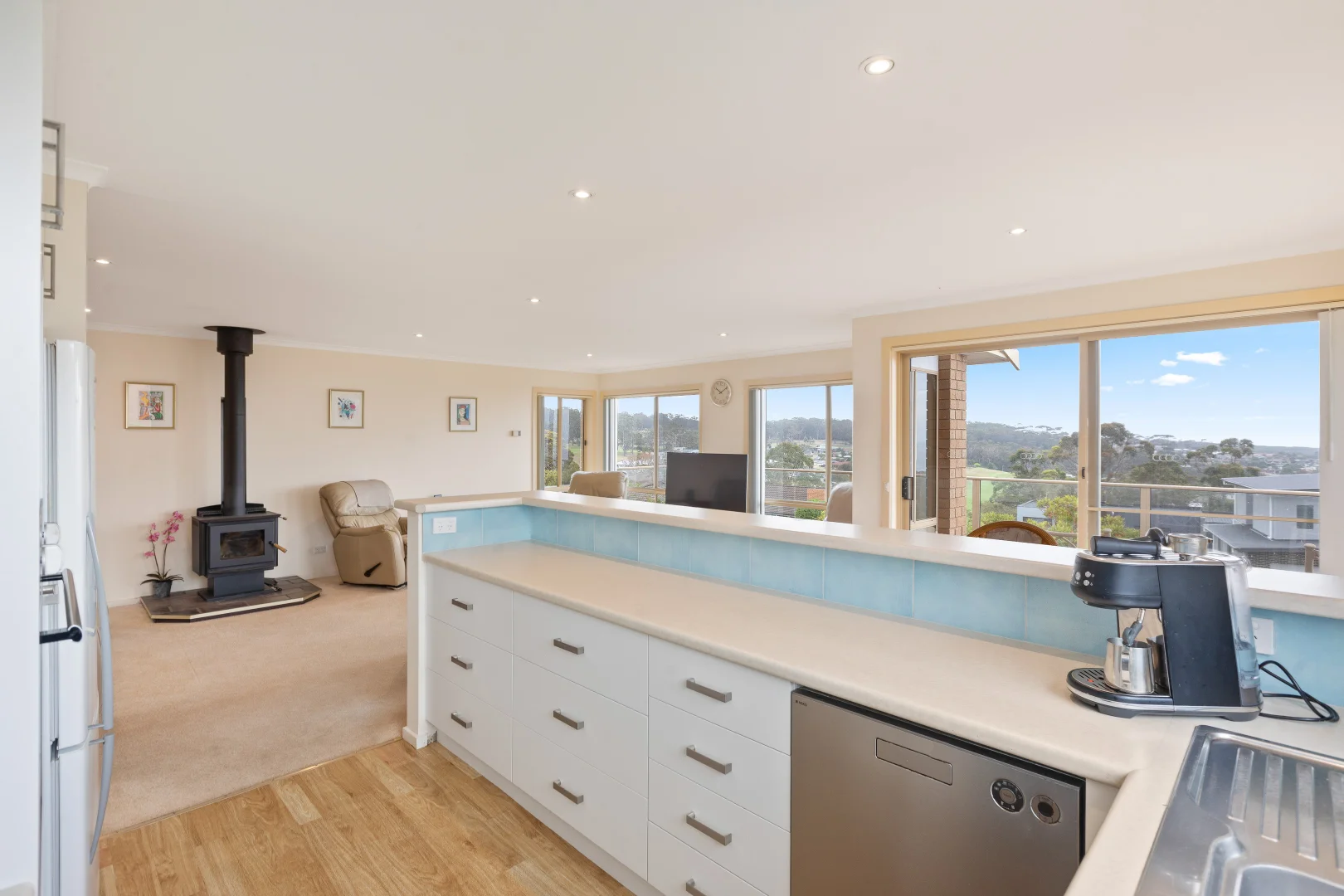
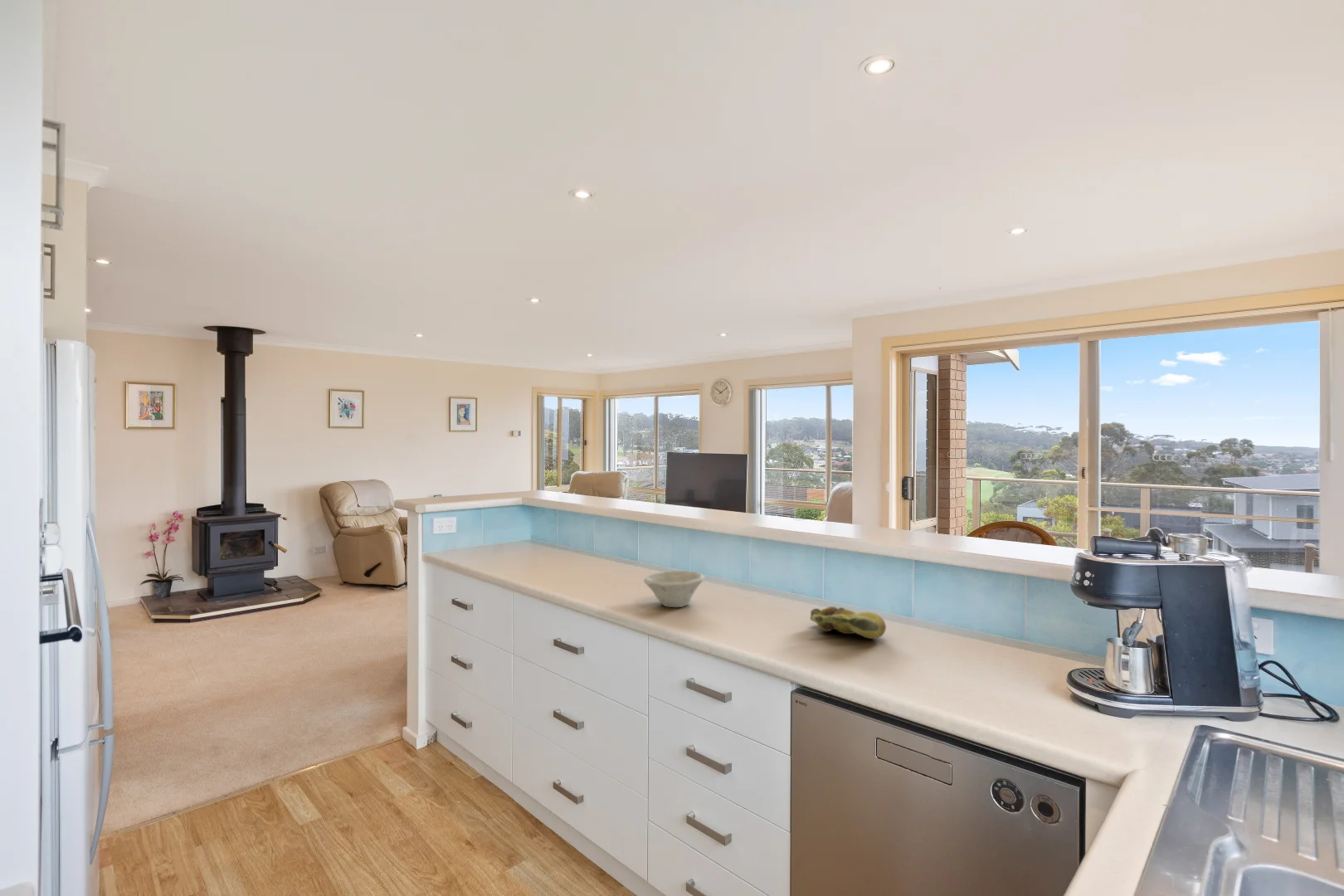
+ banana bunch [809,606,887,640]
+ bowl [643,570,705,608]
